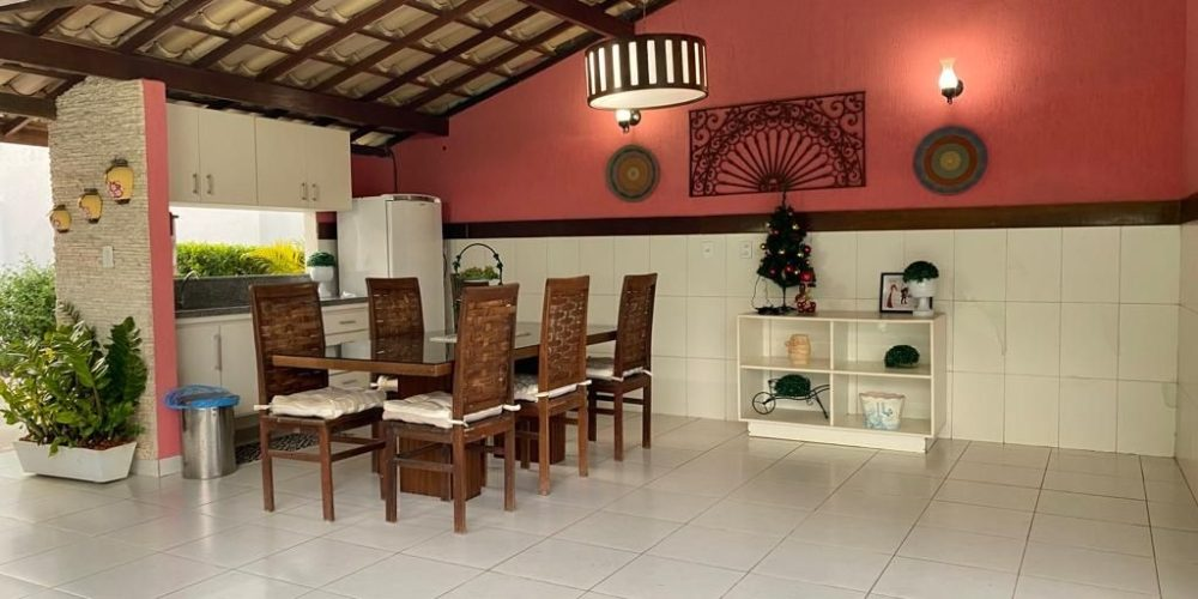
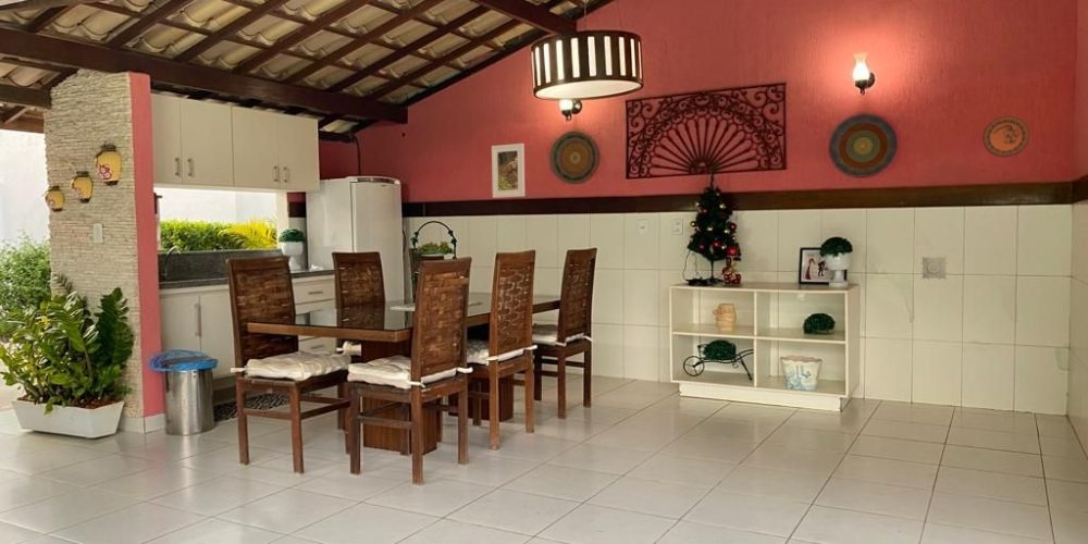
+ decorative tile [920,256,948,281]
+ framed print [491,143,526,199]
+ decorative plate [981,115,1030,158]
